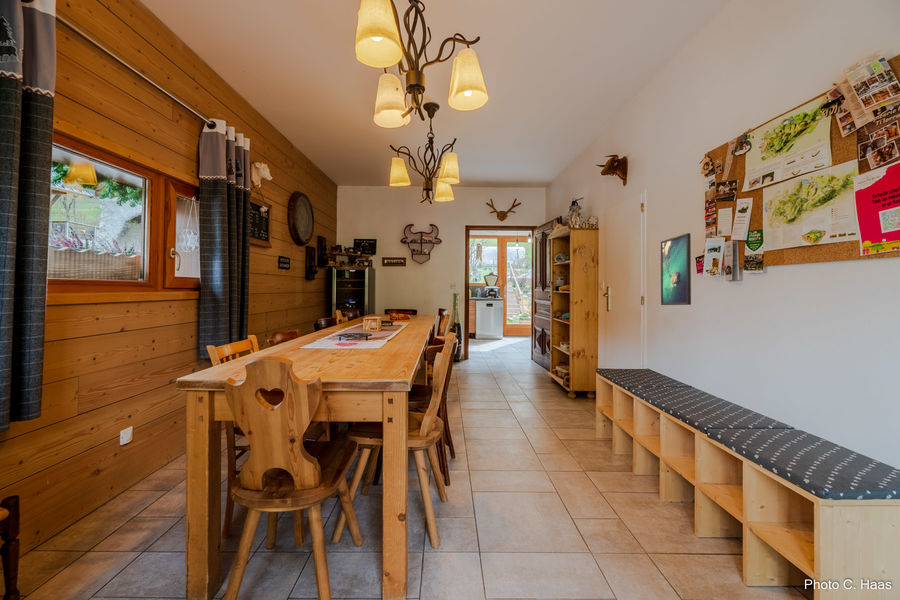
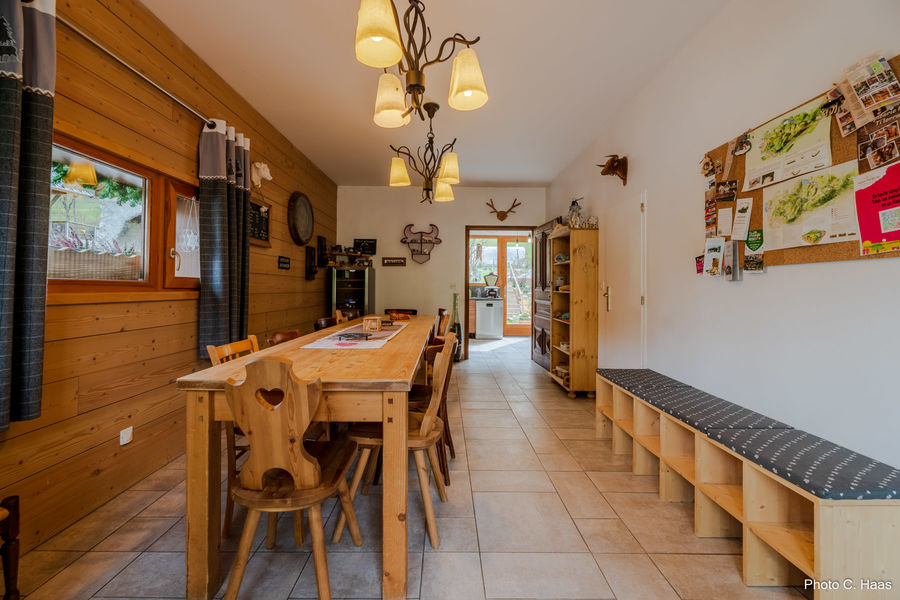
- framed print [660,232,692,306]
